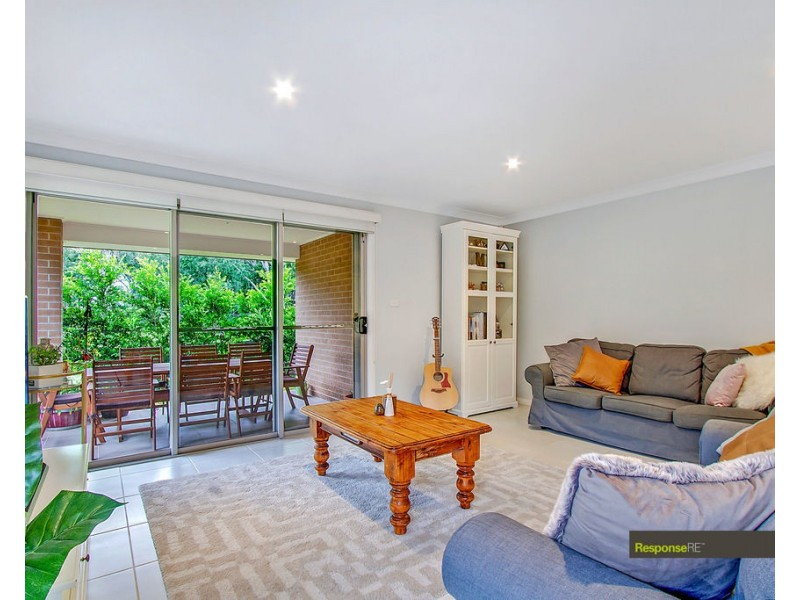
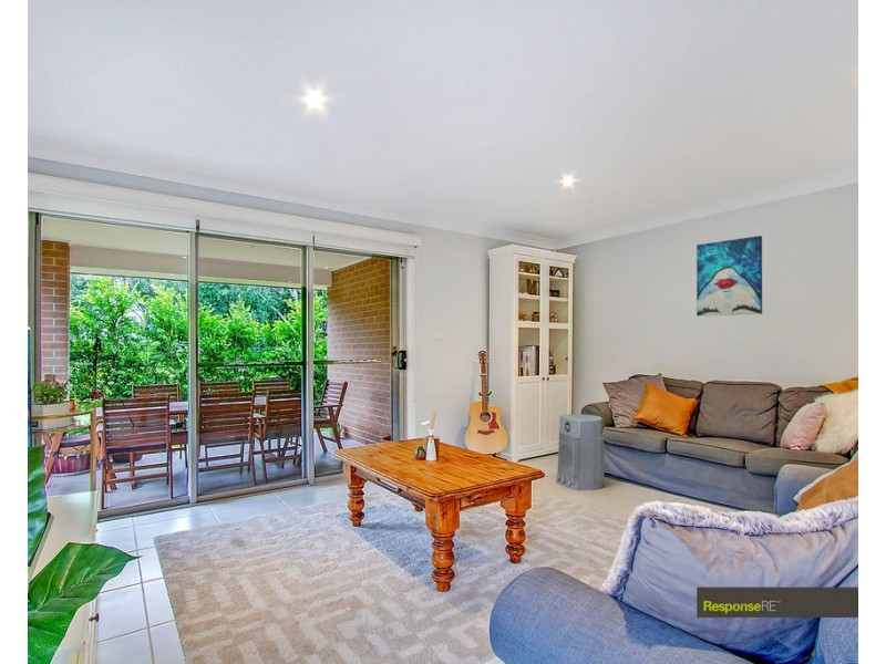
+ air purifier [555,413,605,491]
+ wall art [696,235,763,317]
